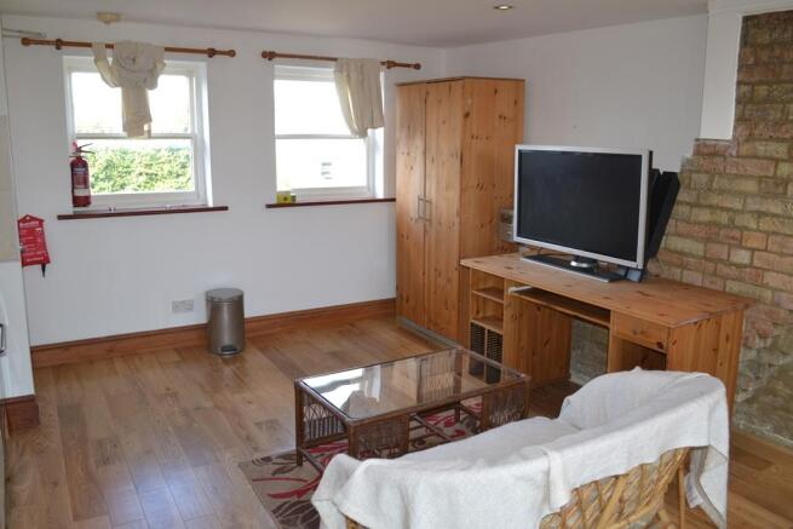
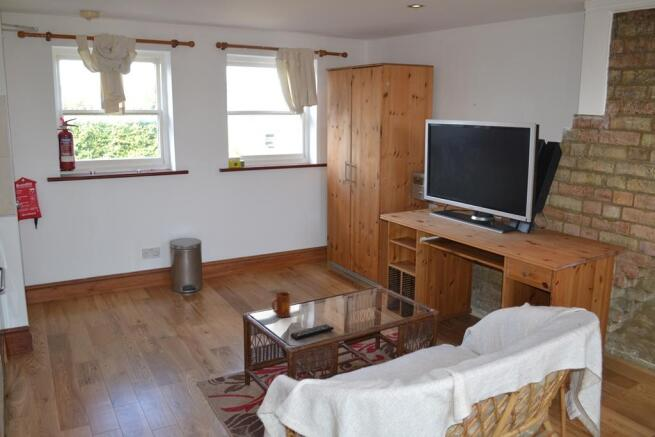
+ mug [271,291,291,318]
+ remote control [290,323,335,341]
